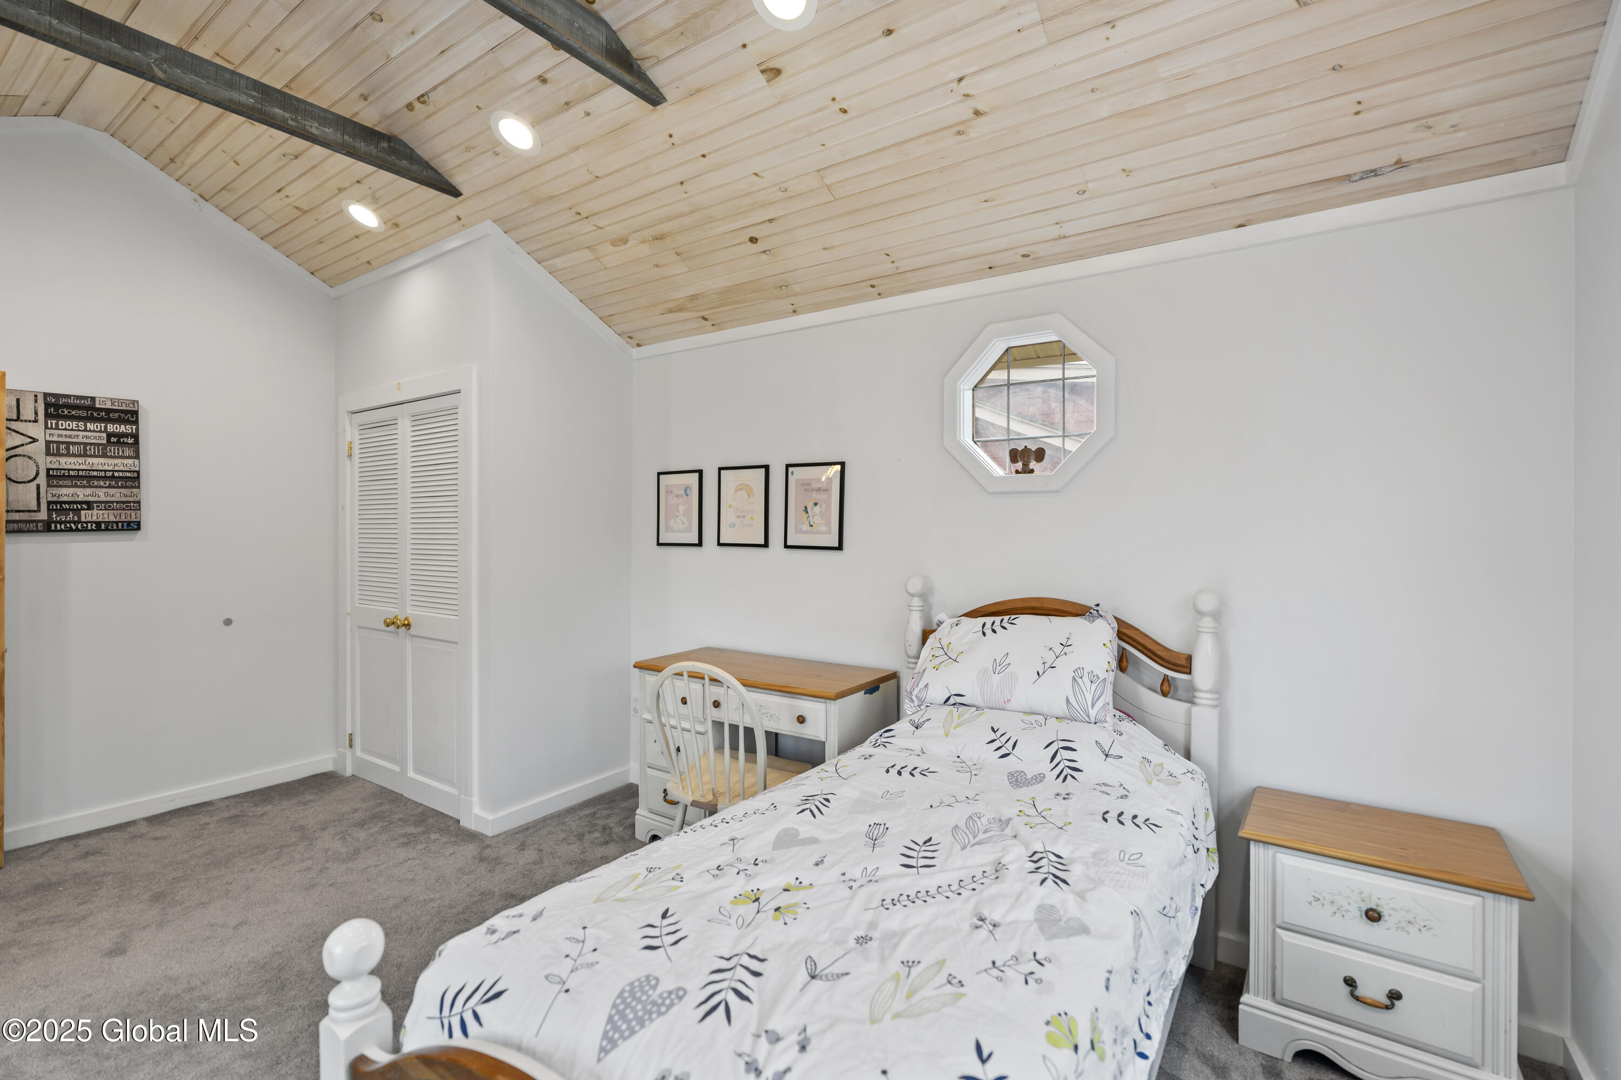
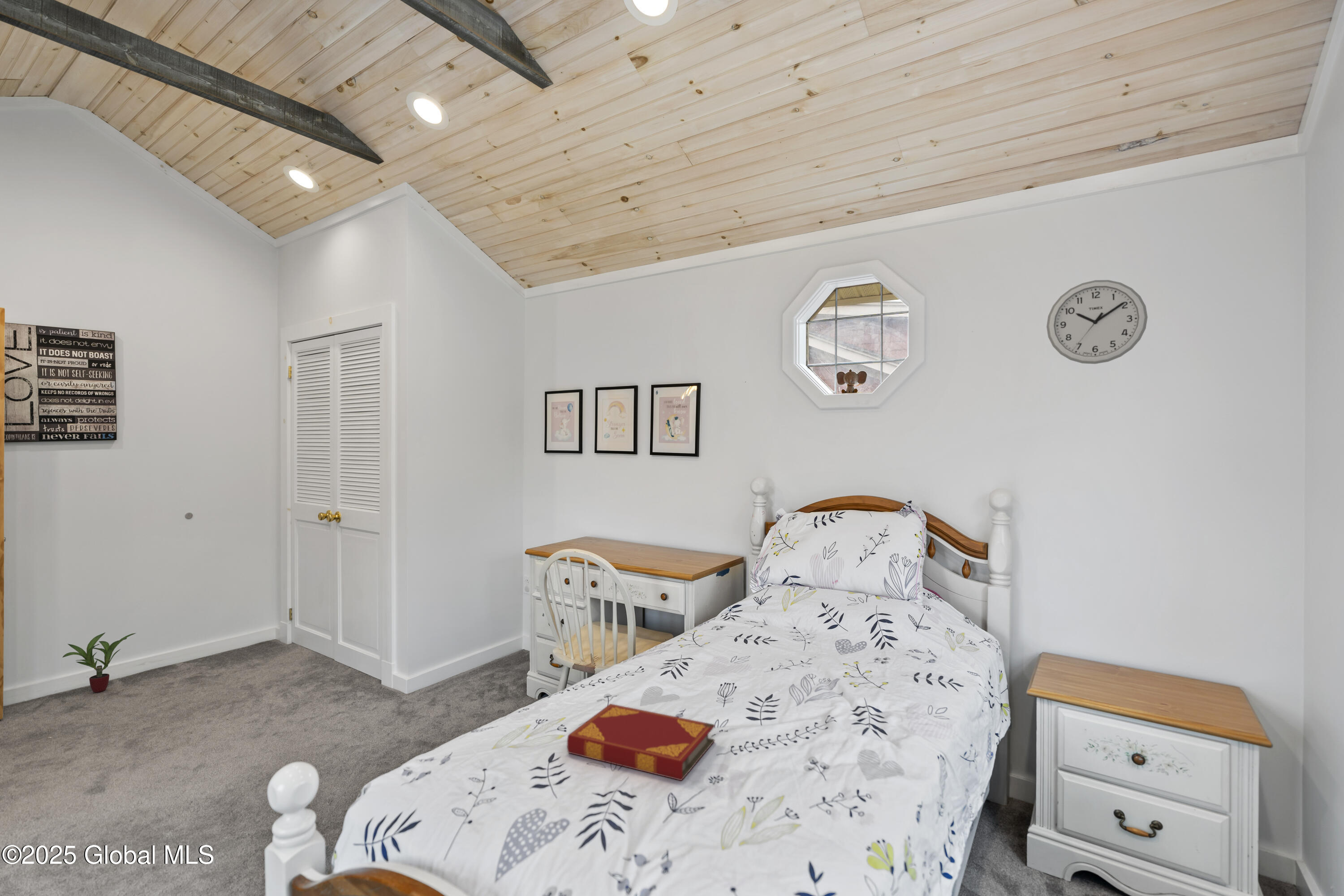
+ potted plant [62,632,136,693]
+ wall clock [1046,280,1148,364]
+ hardback book [567,703,715,781]
